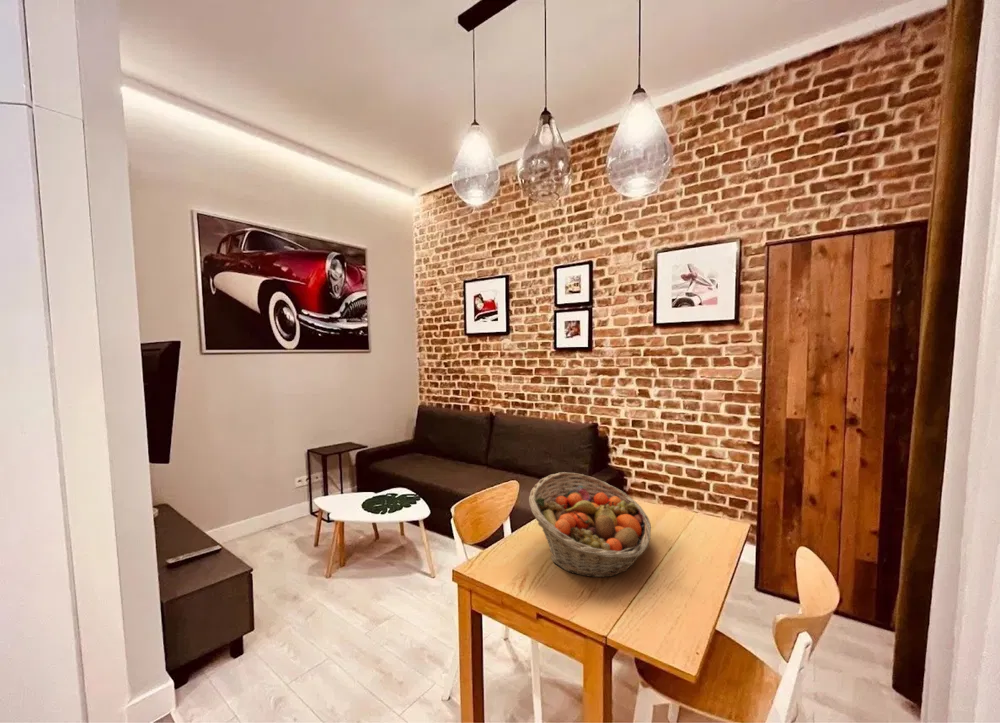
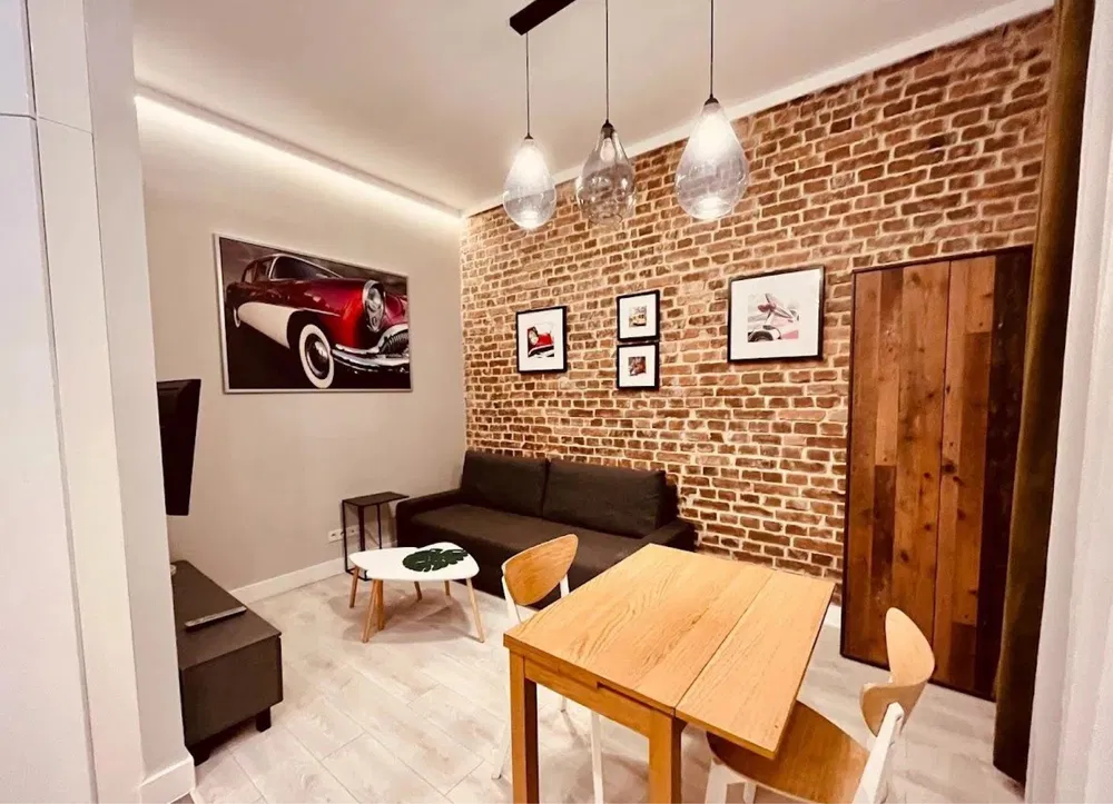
- fruit basket [528,471,652,579]
